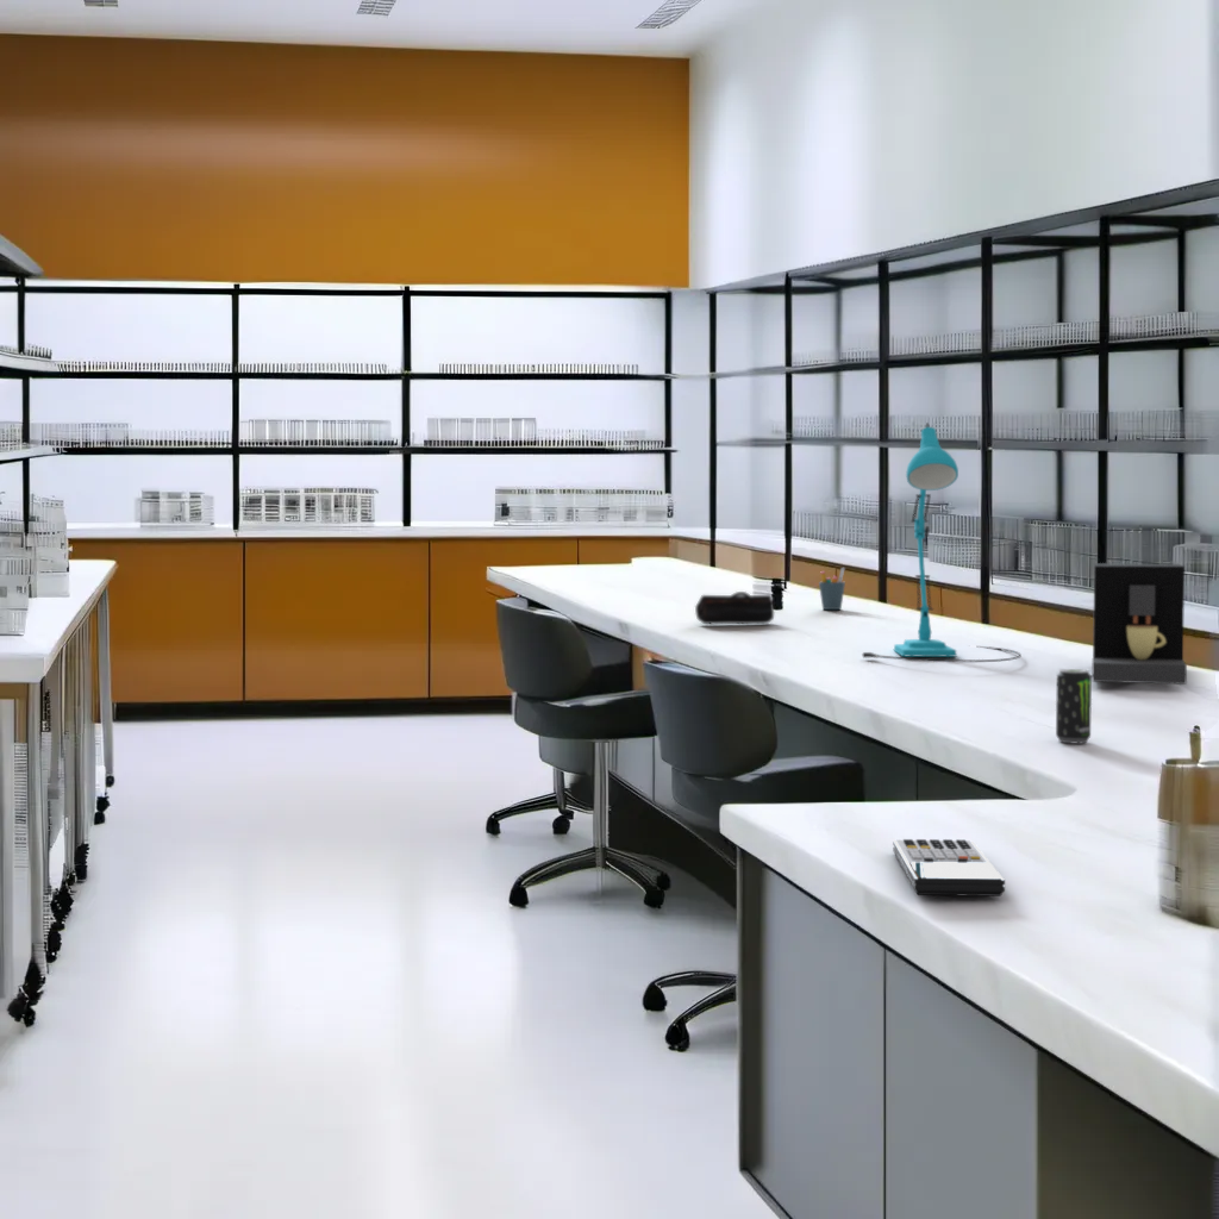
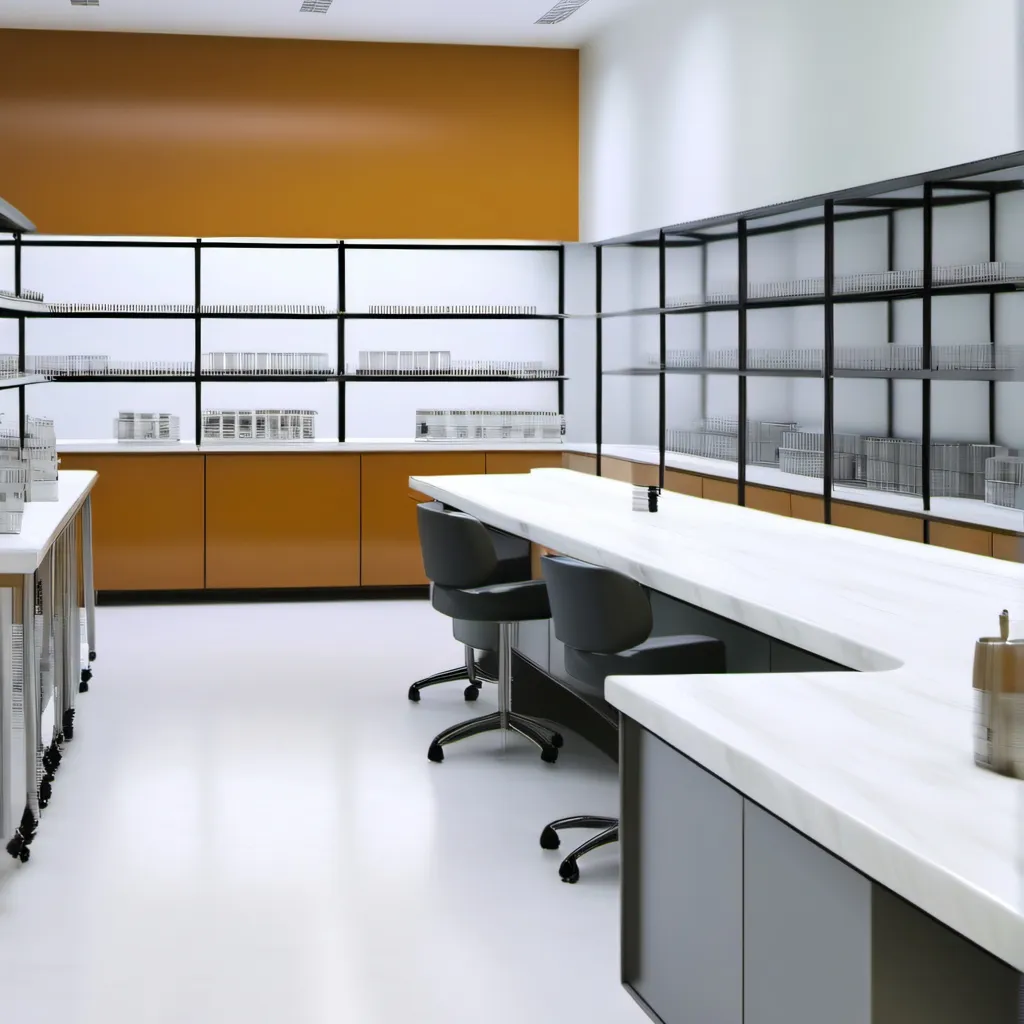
- calculator [892,838,1006,898]
- pen holder [818,567,846,611]
- pencil case [694,590,775,625]
- beverage can [1055,668,1093,744]
- desk lamp [862,421,1023,663]
- coffee maker [1090,562,1188,686]
